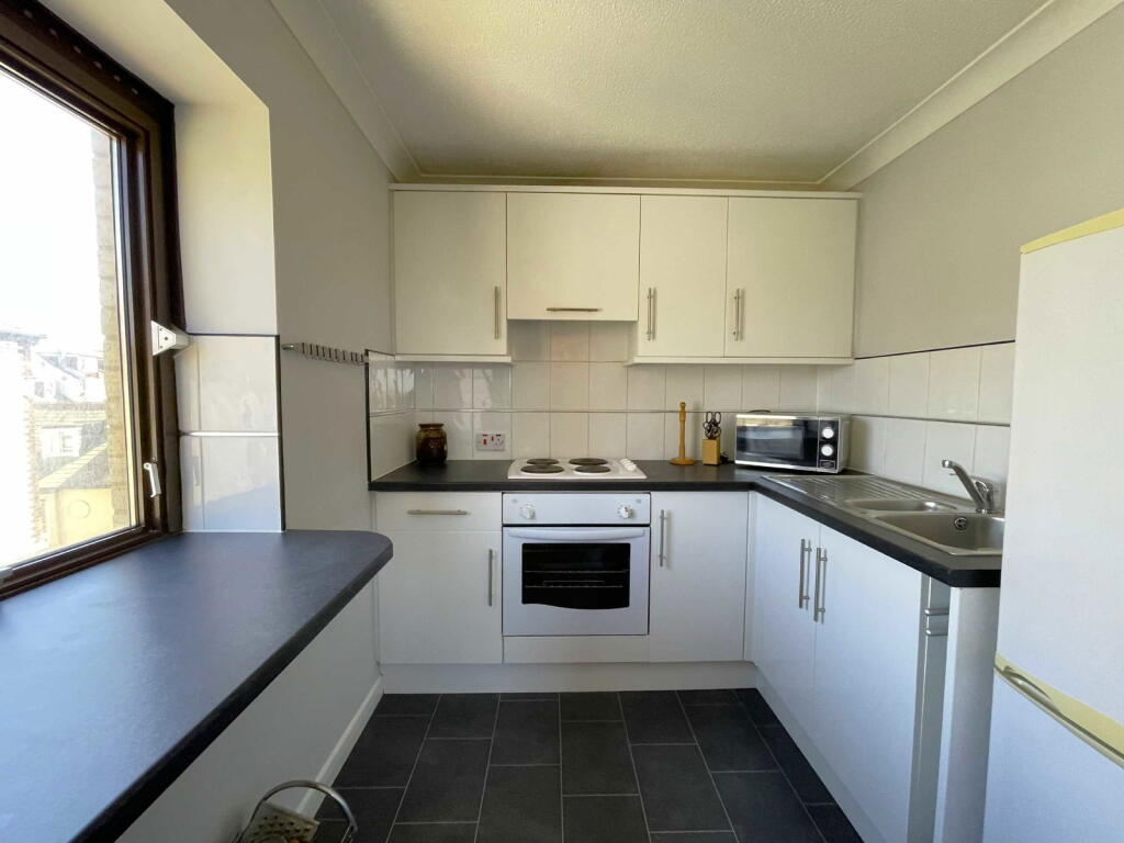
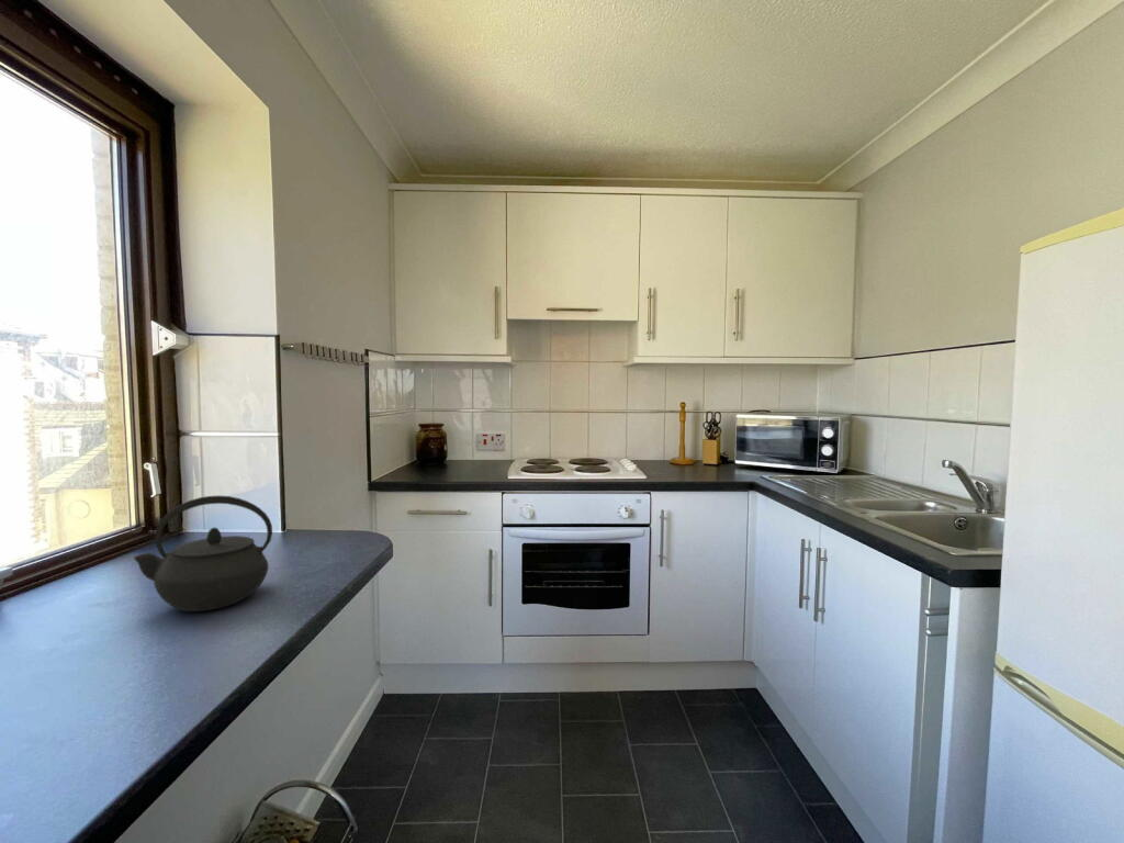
+ kettle [133,495,273,612]
